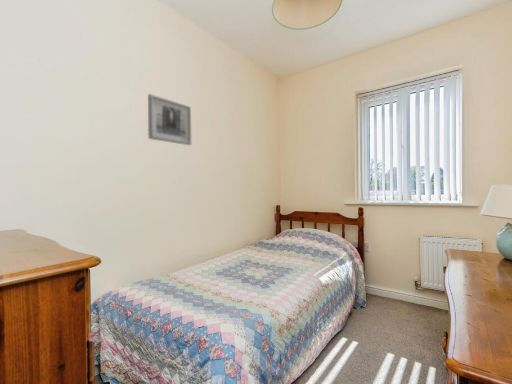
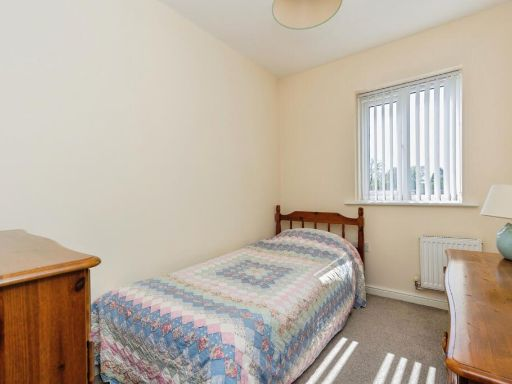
- wall art [147,93,192,146]
